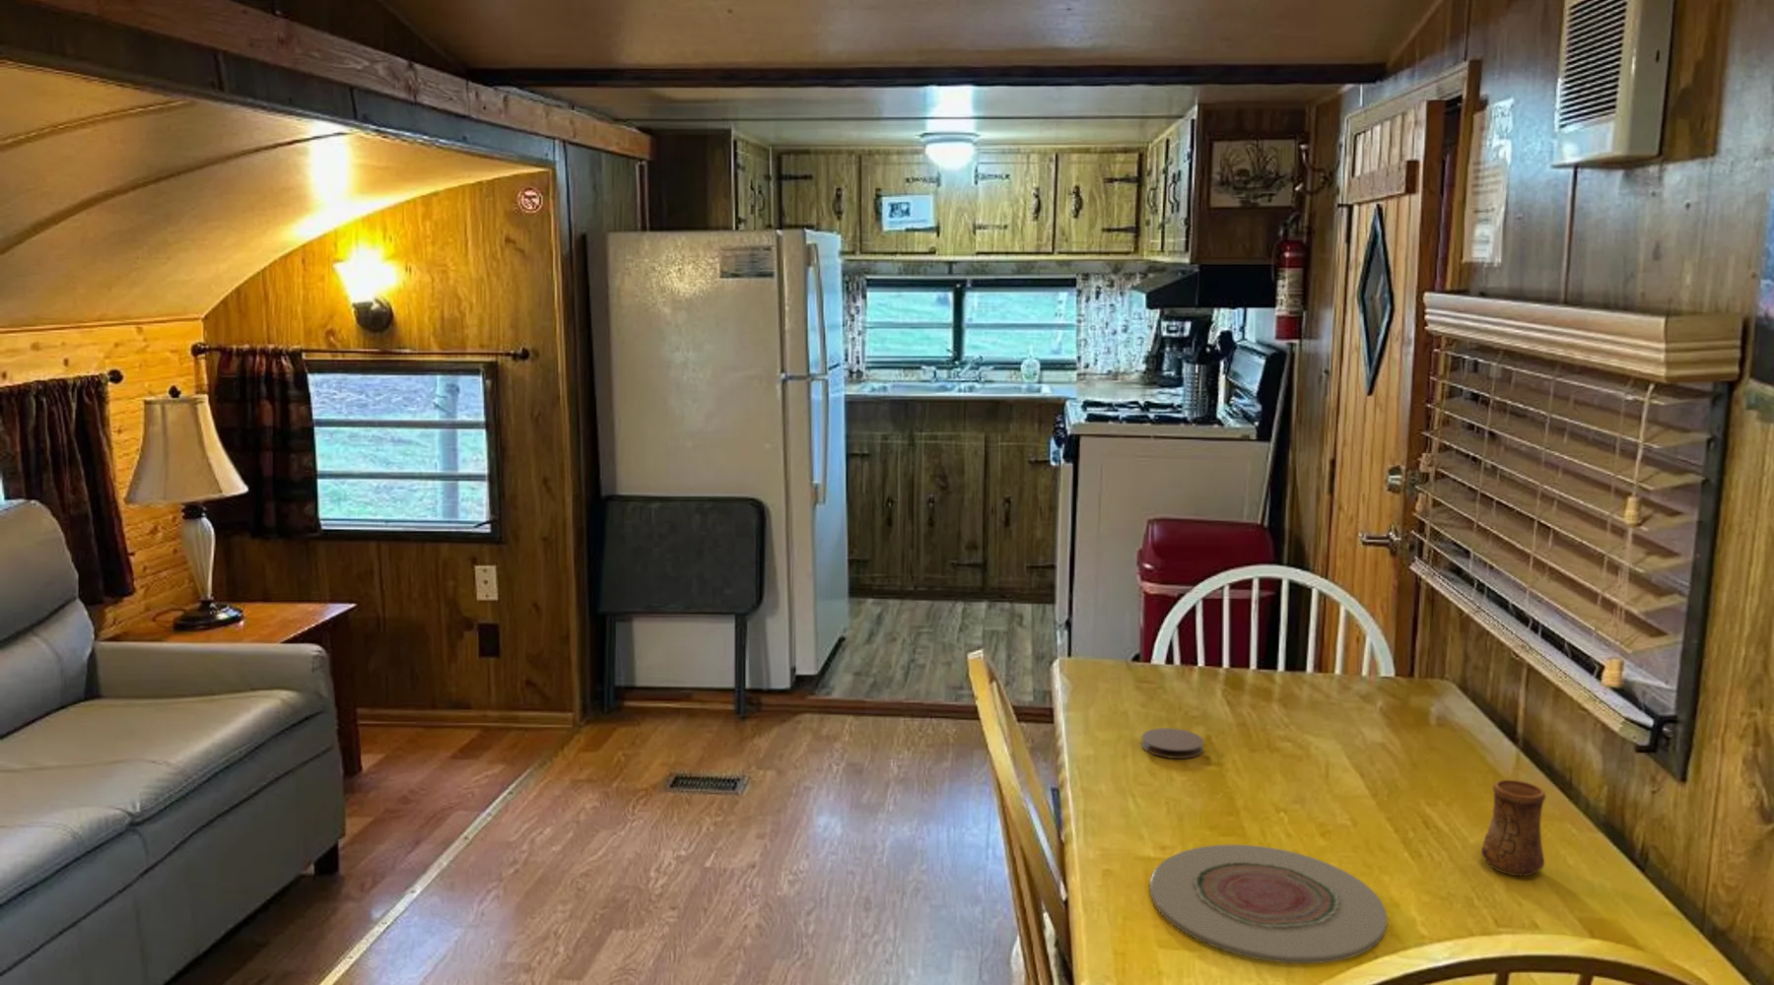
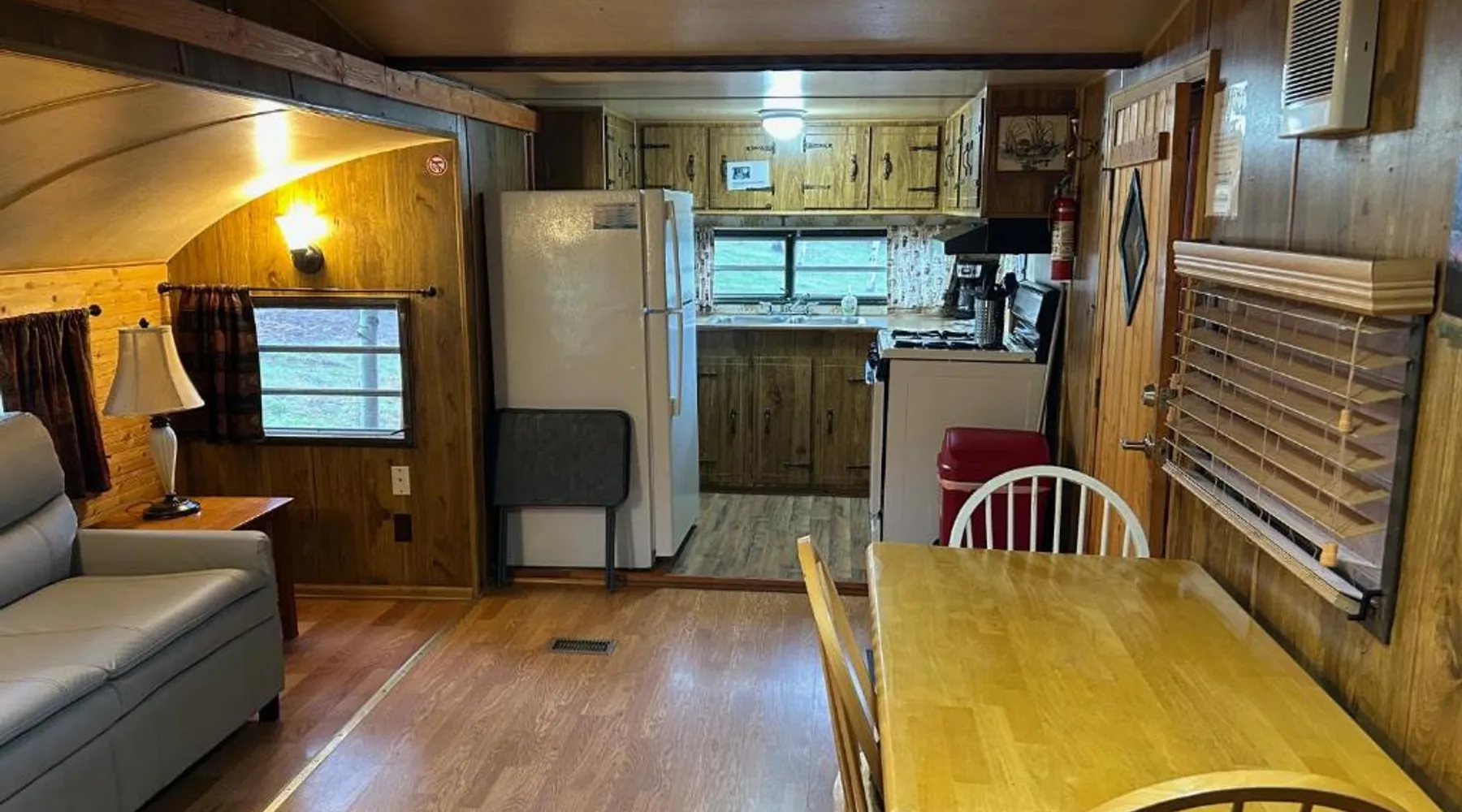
- coaster [1141,727,1205,759]
- cup [1480,779,1546,877]
- plate [1149,844,1388,964]
